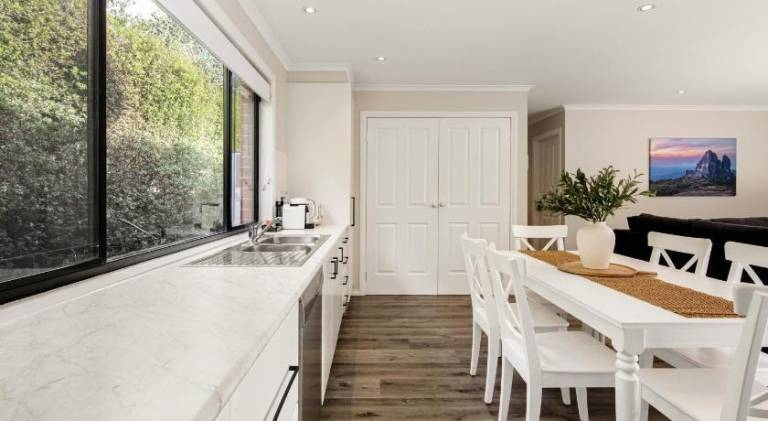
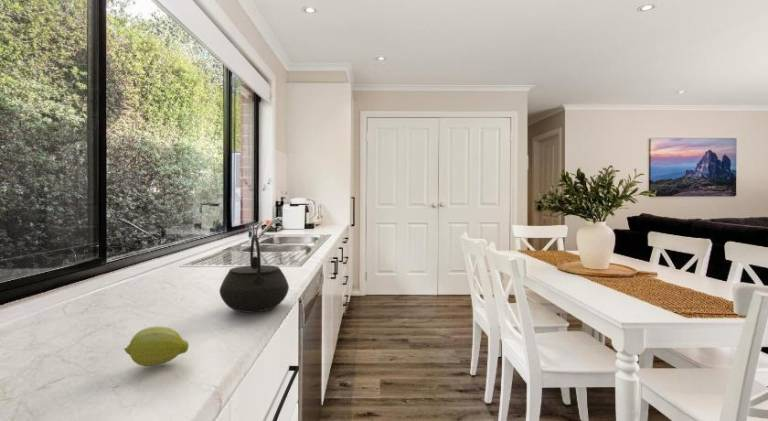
+ fruit [123,325,190,367]
+ kettle [218,233,290,313]
